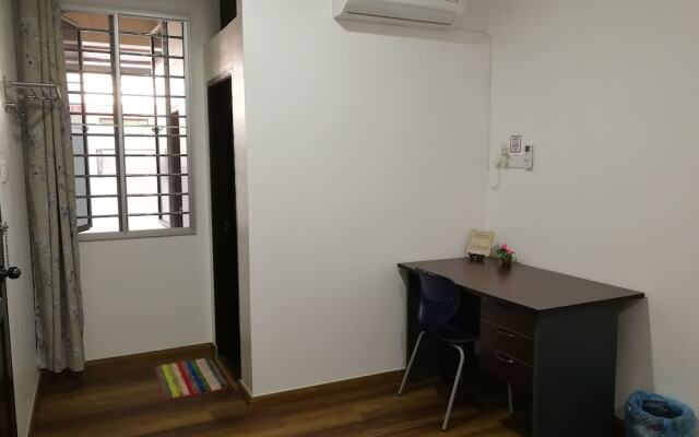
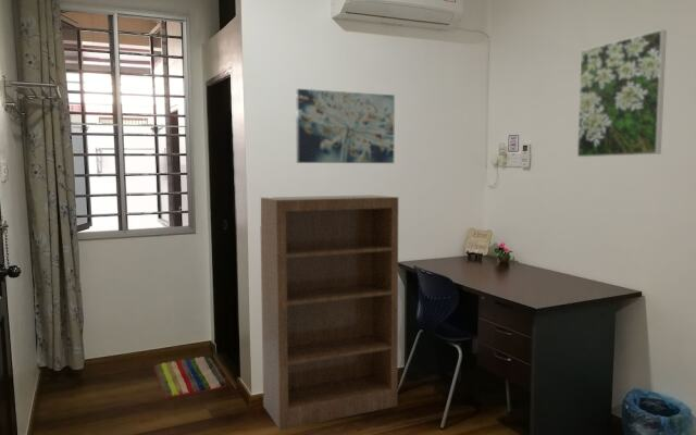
+ wall art [295,88,396,164]
+ bookshelf [260,194,399,432]
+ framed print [576,28,668,158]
